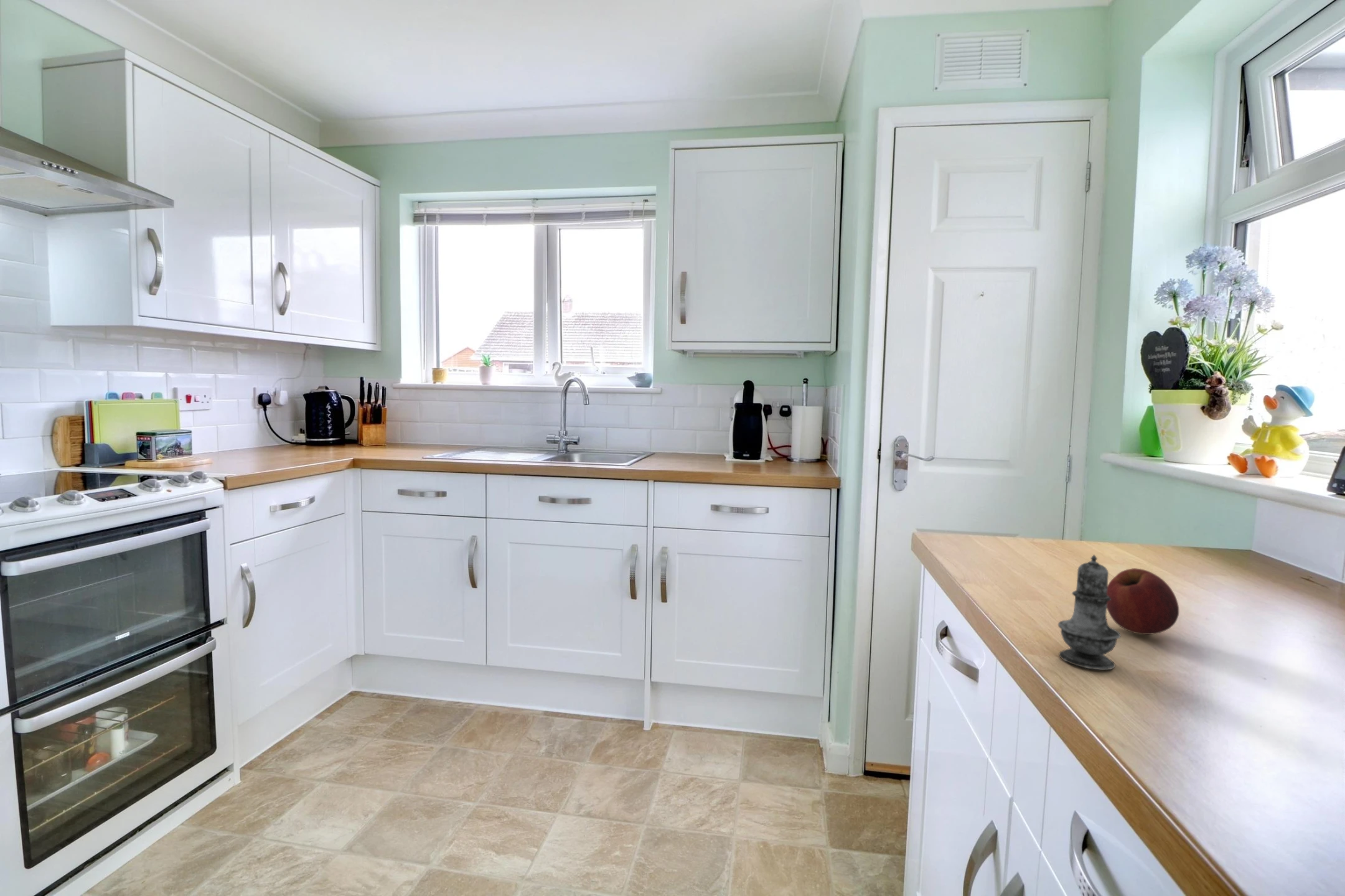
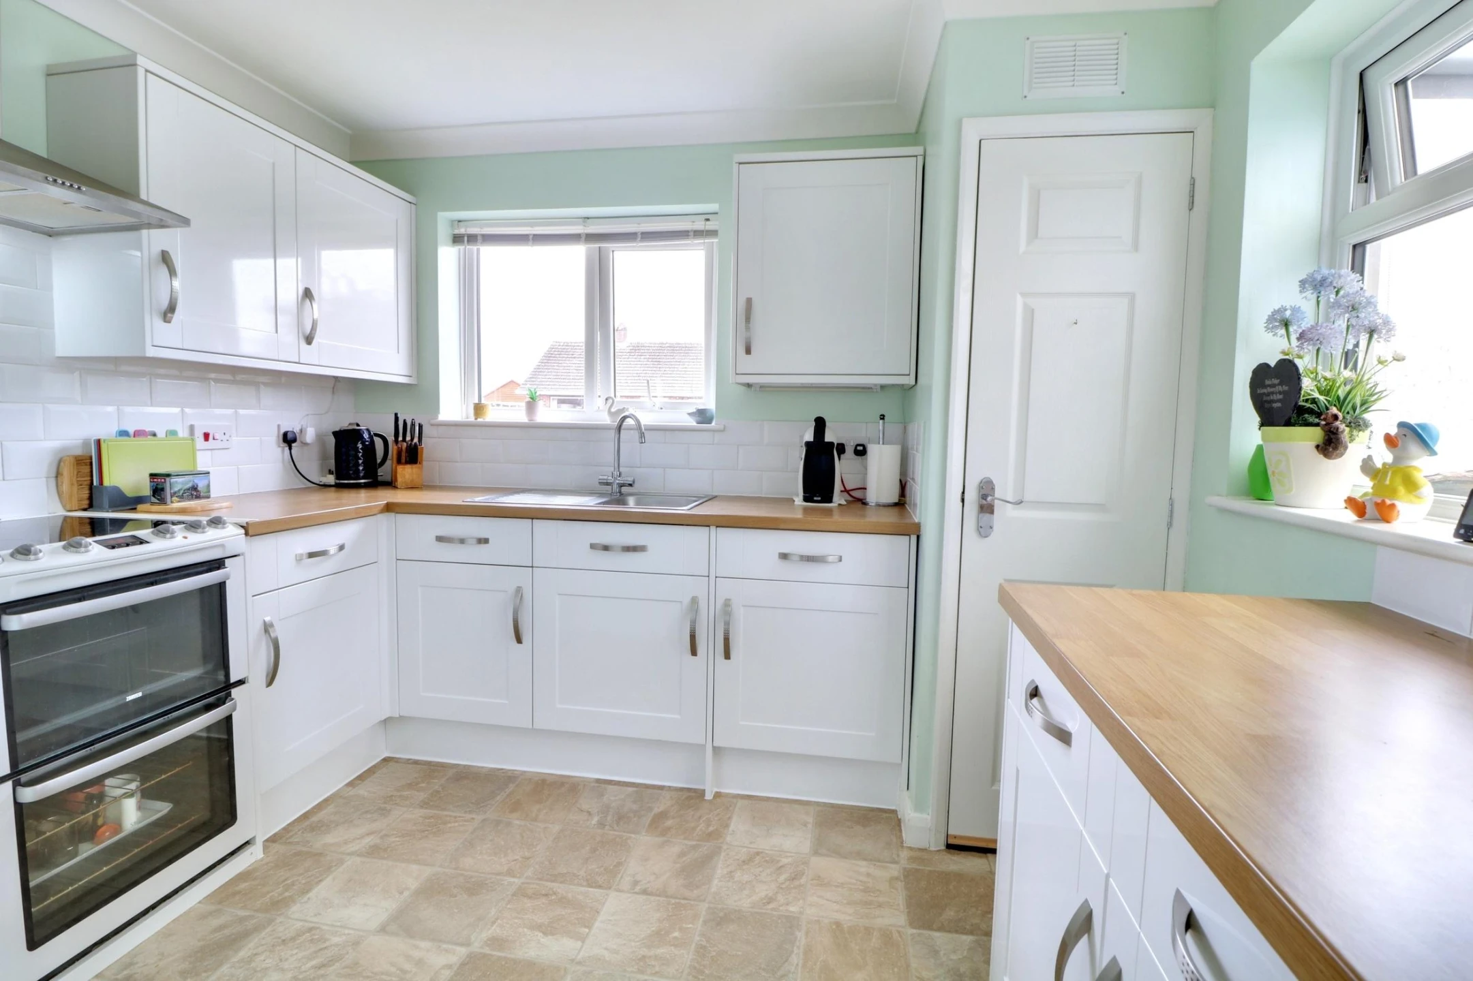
- salt shaker [1057,554,1122,671]
- apple [1107,567,1179,635]
